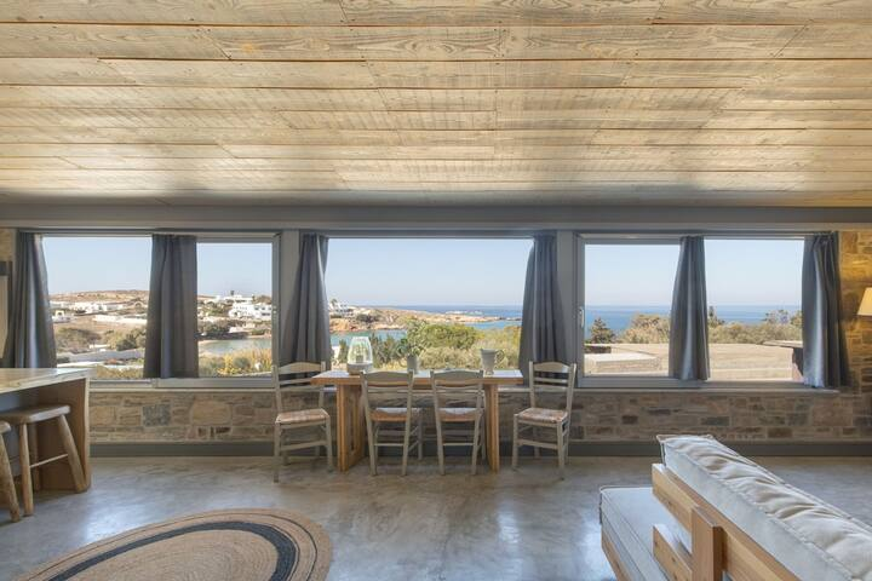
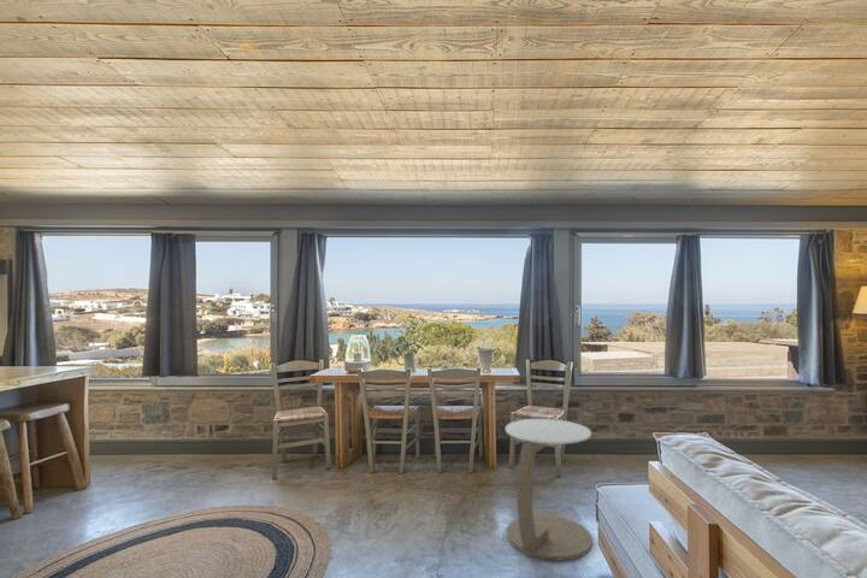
+ side table [505,418,594,561]
